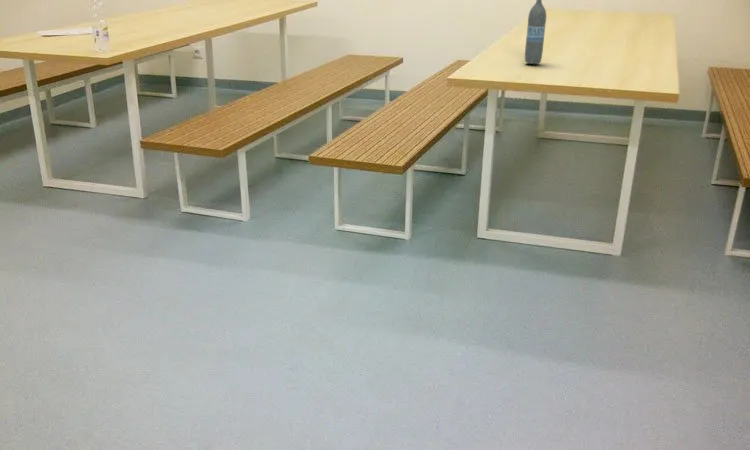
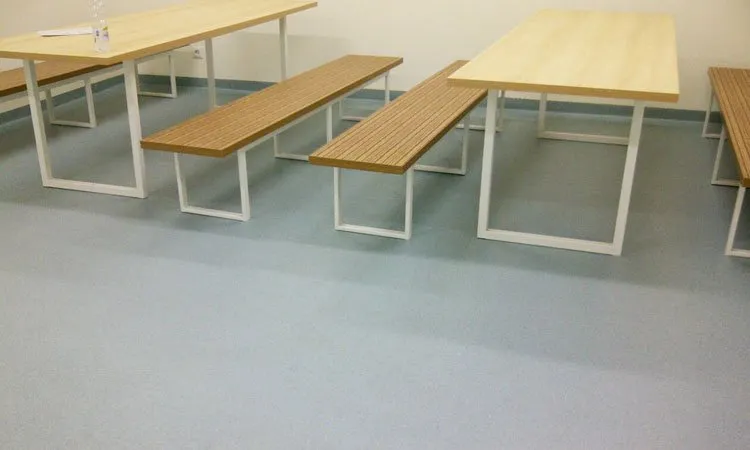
- water bottle [524,0,547,65]
